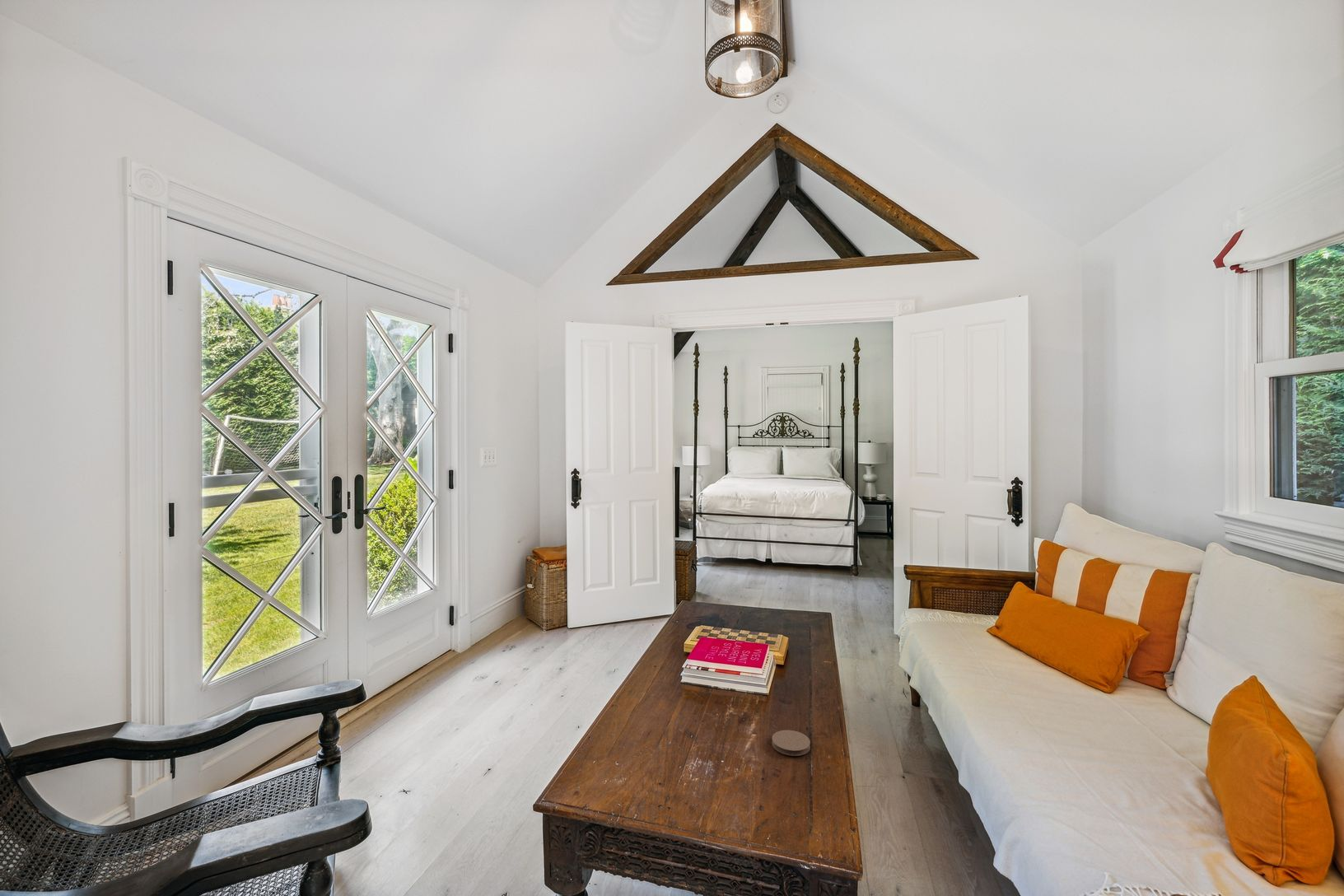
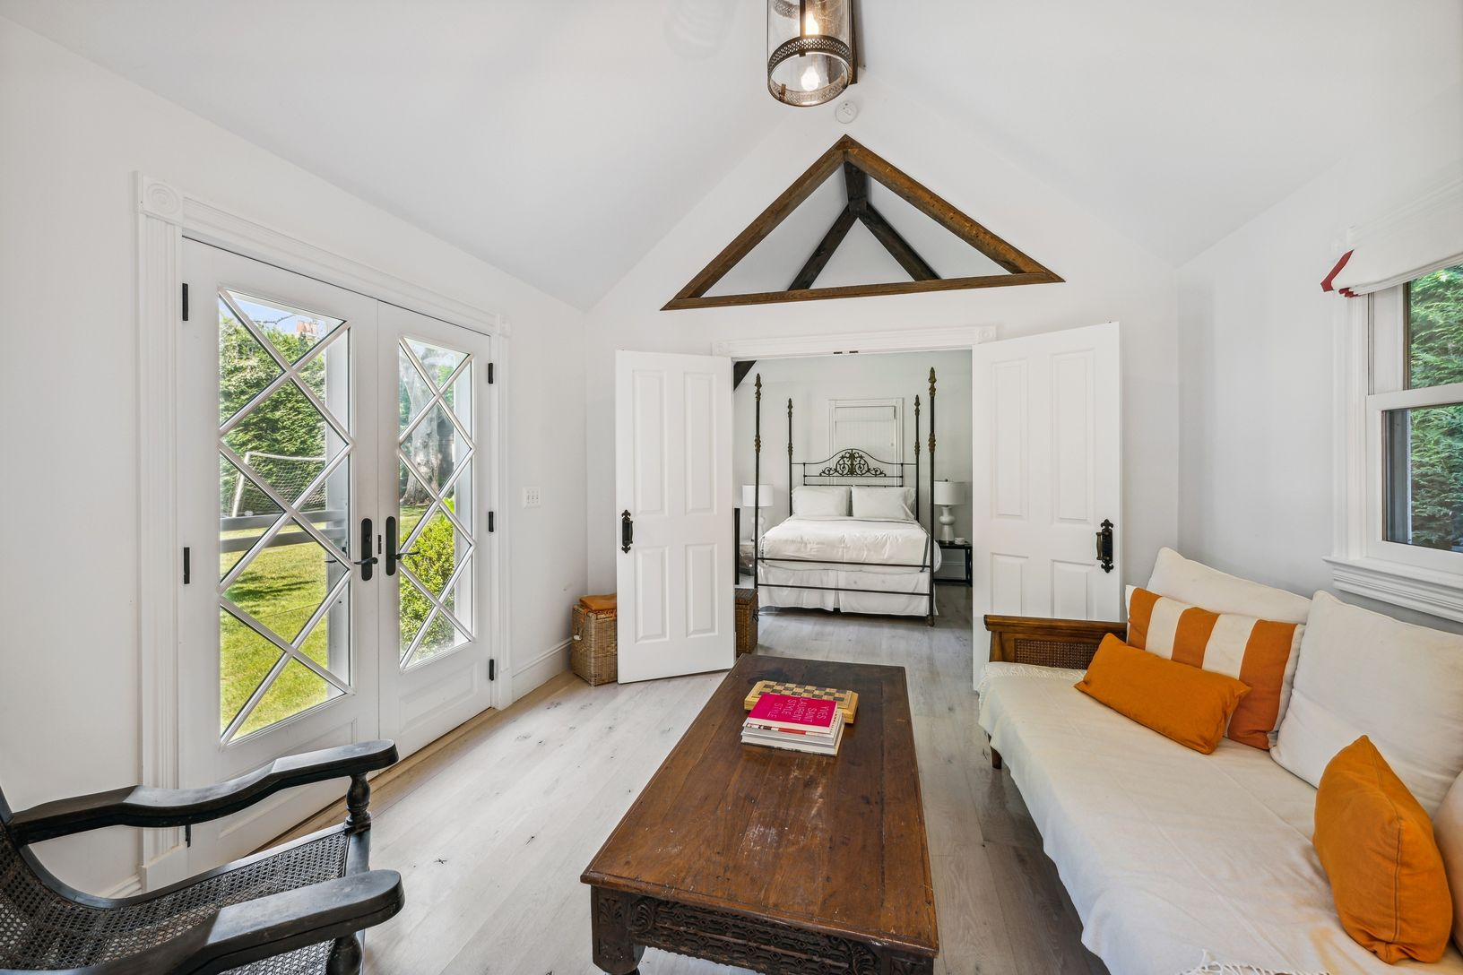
- coaster [771,730,811,757]
